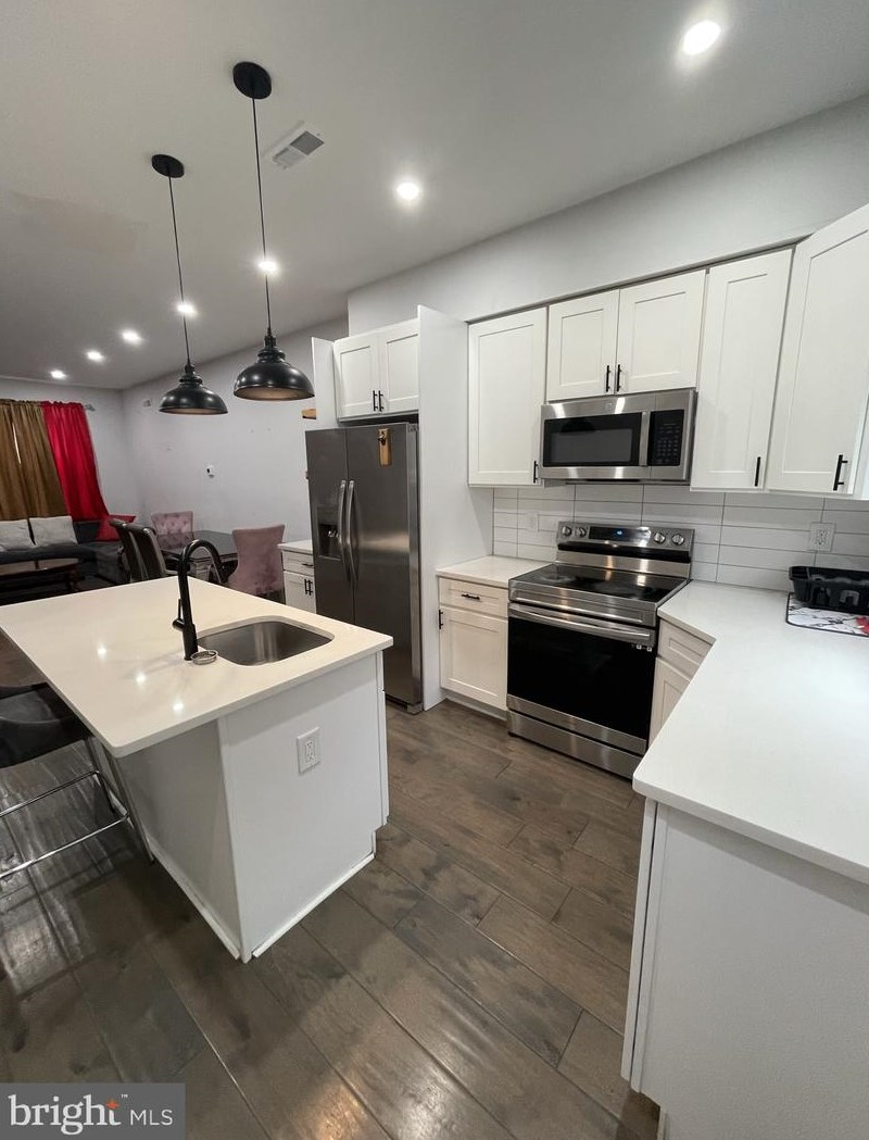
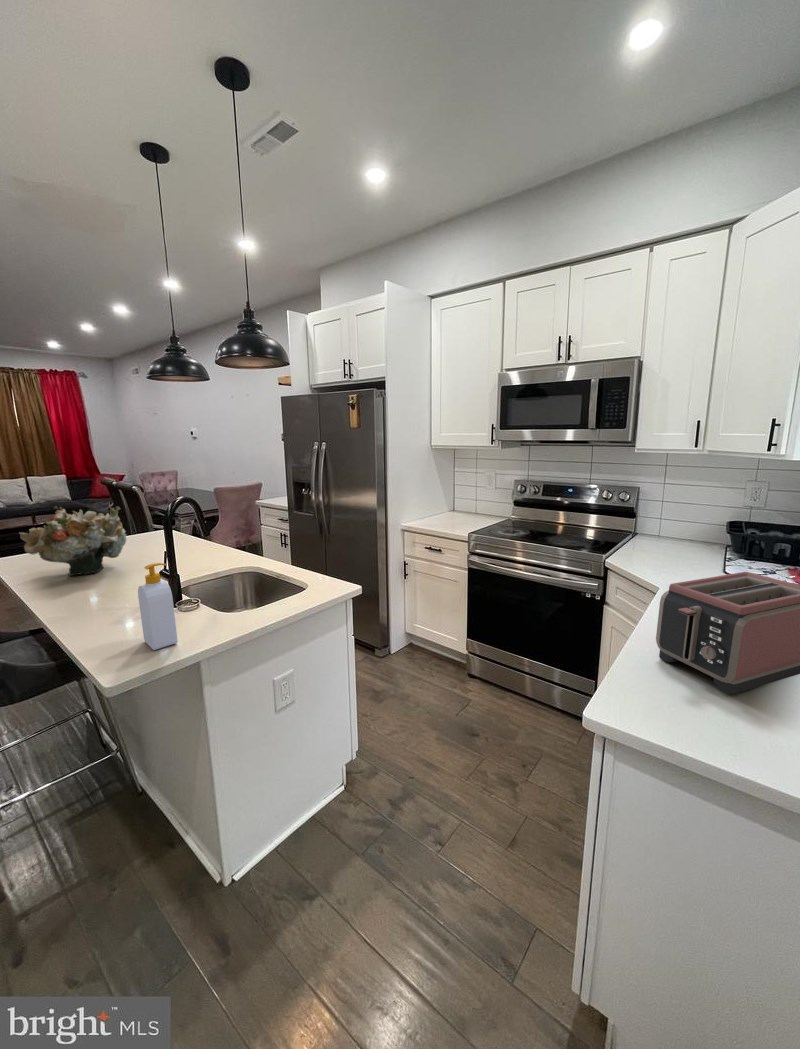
+ flower arrangement [18,505,128,577]
+ soap bottle [137,562,179,651]
+ toaster [655,571,800,695]
